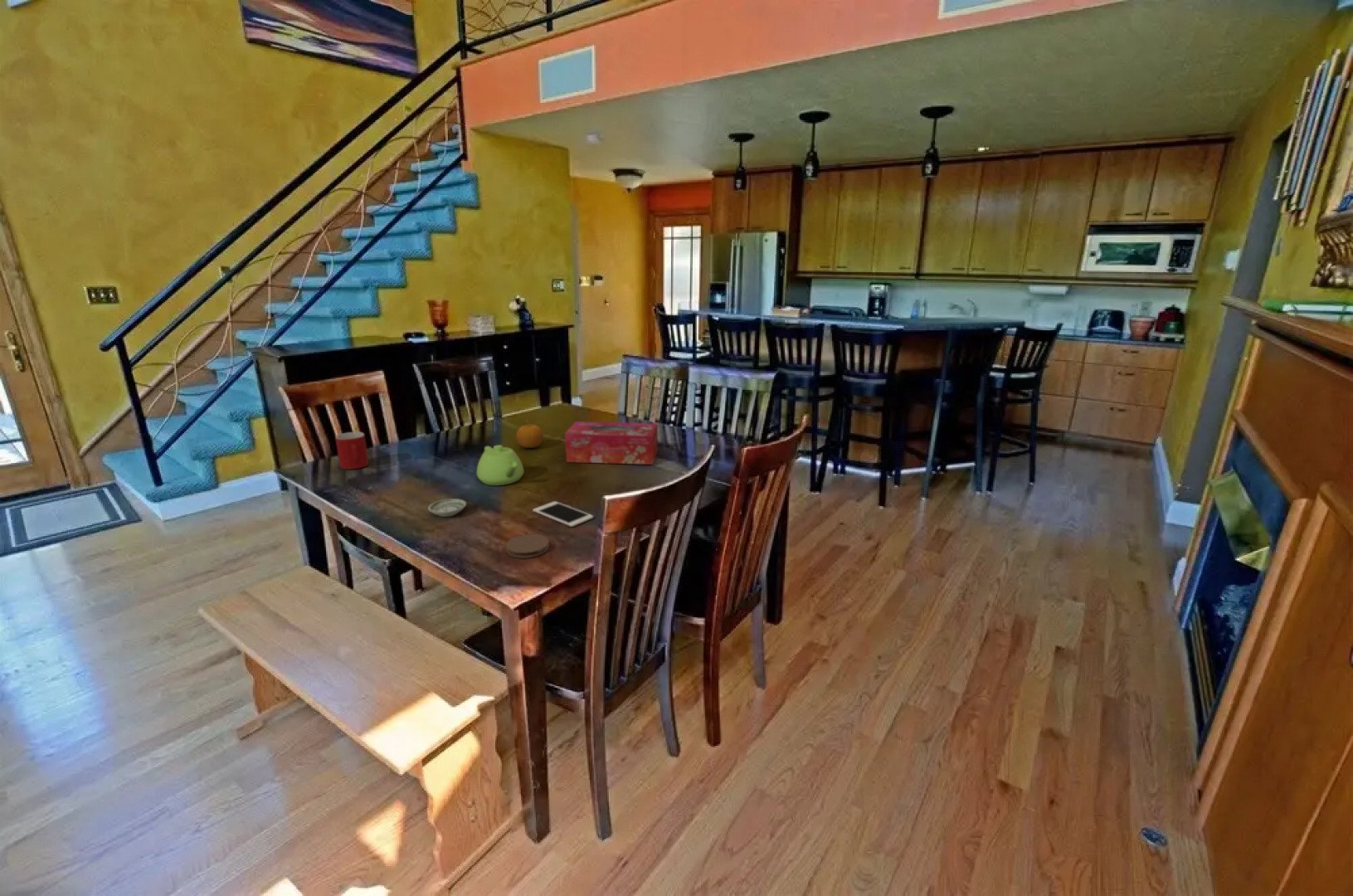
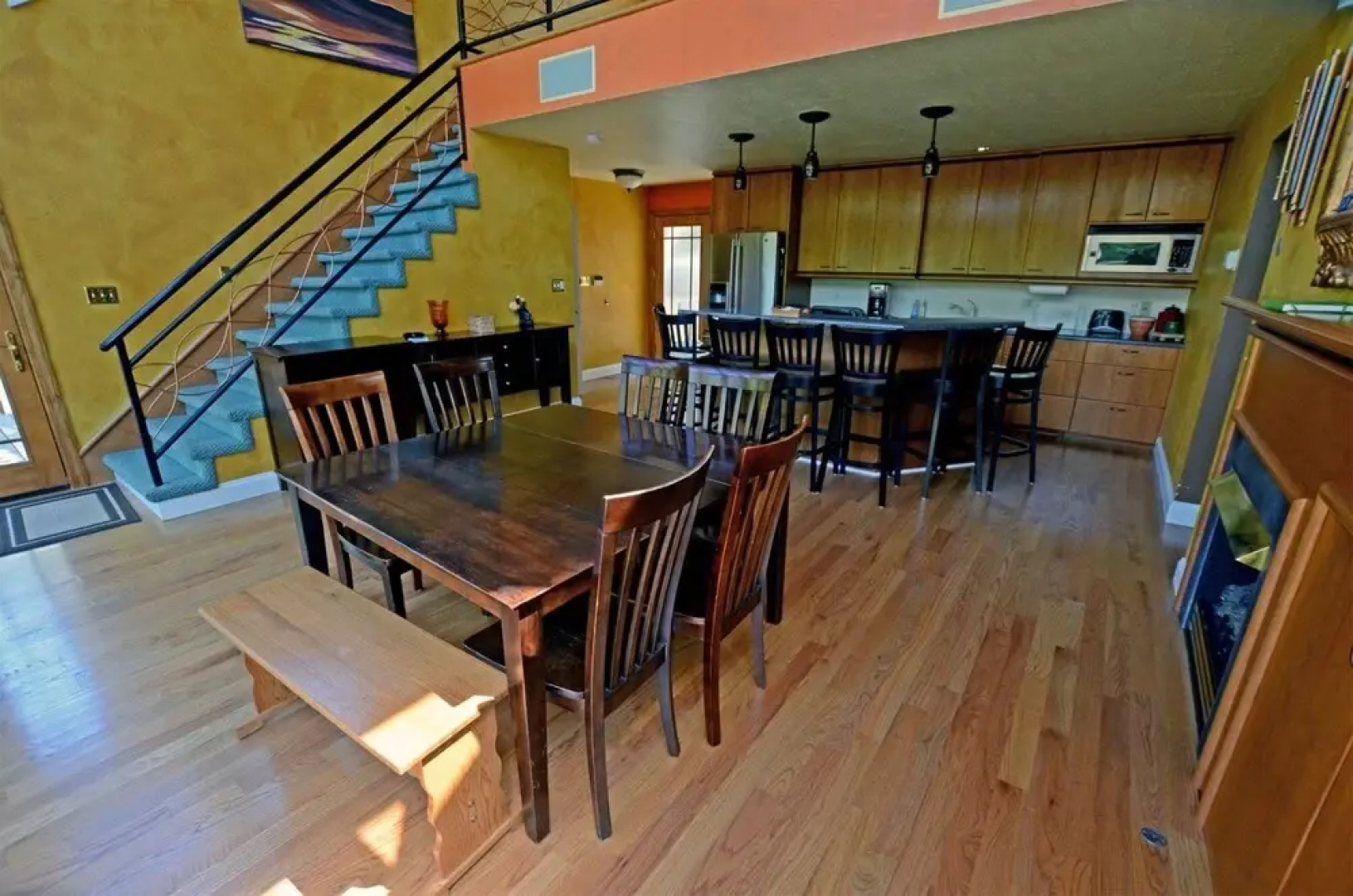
- mug [334,431,369,470]
- saucer [427,498,467,518]
- tissue box [564,421,659,465]
- coaster [505,533,550,559]
- fruit [515,419,544,449]
- cell phone [532,500,594,528]
- teapot [476,444,525,486]
